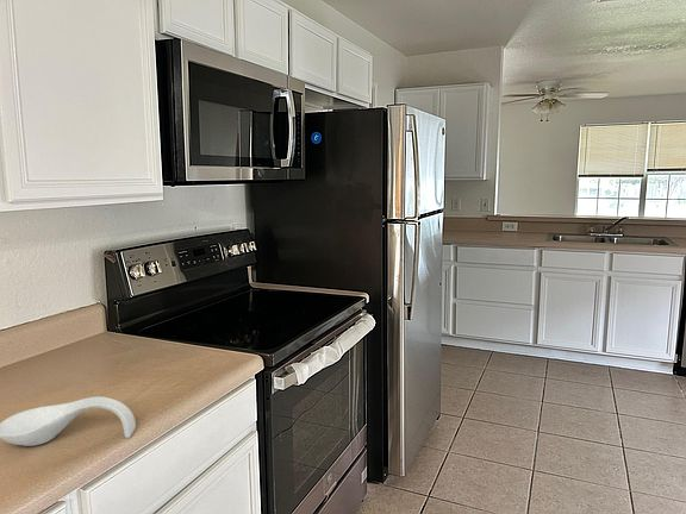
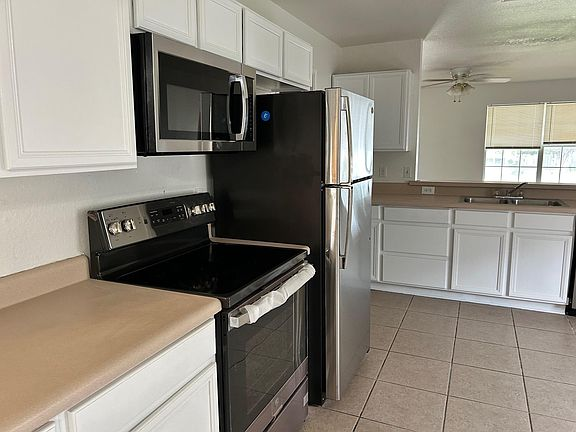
- spoon rest [0,395,137,447]
